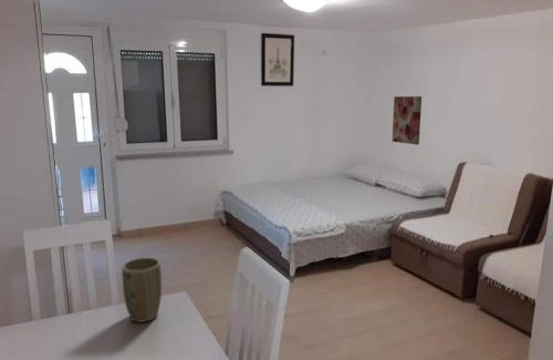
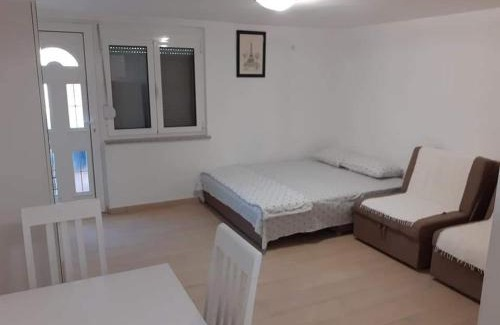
- plant pot [121,257,163,323]
- wall art [392,95,422,146]
